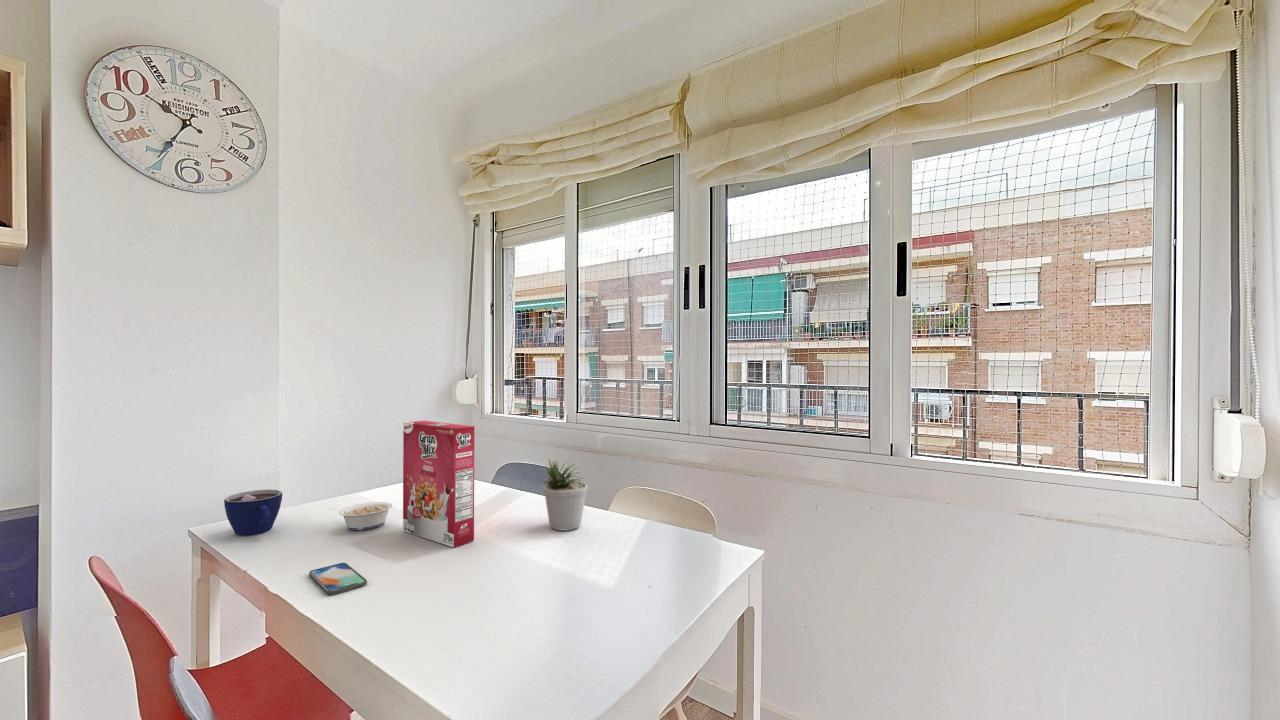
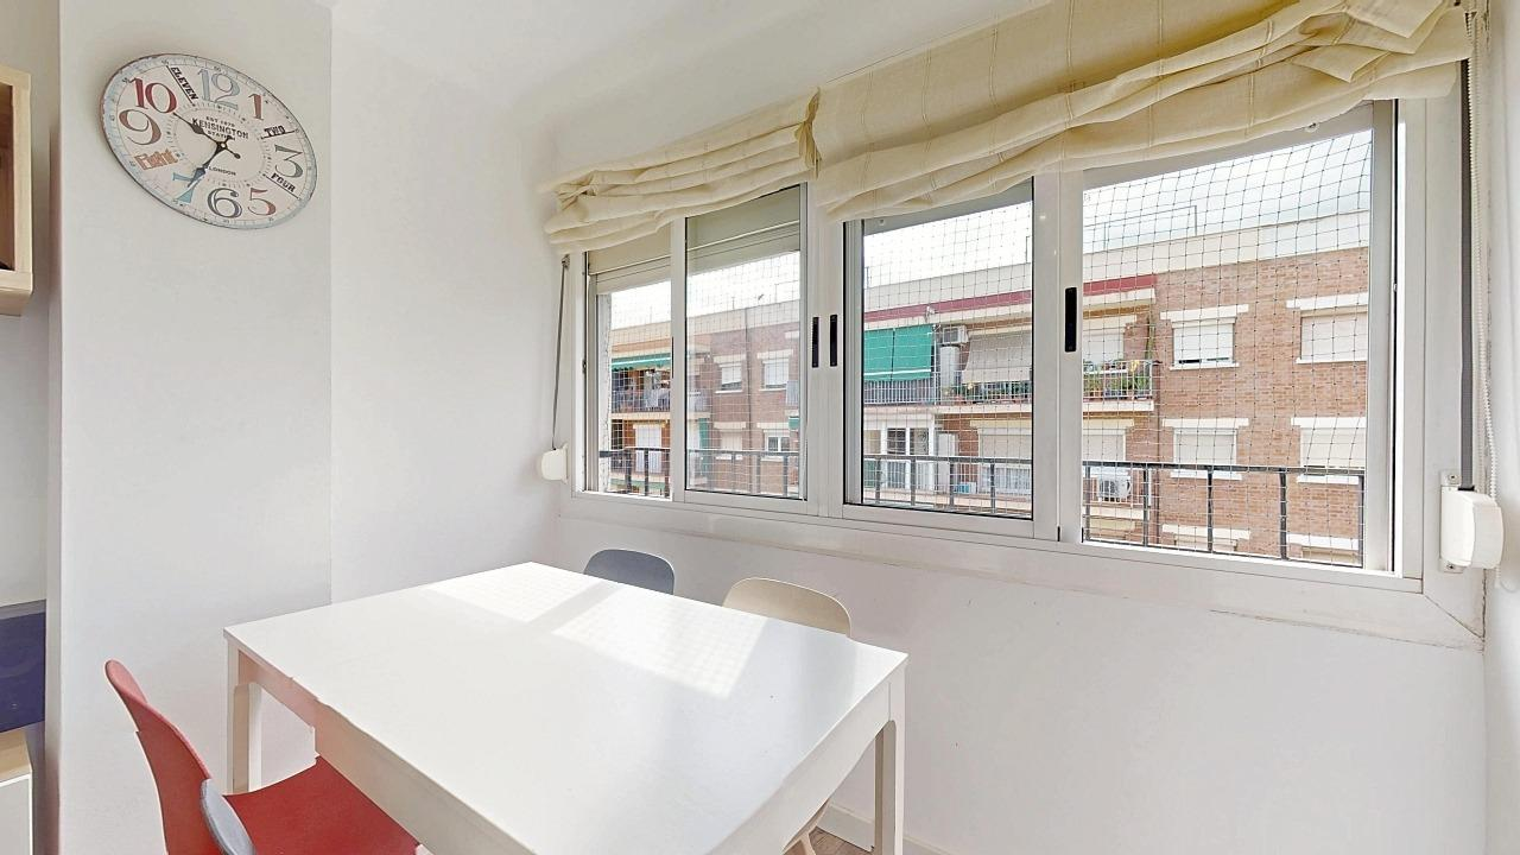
- cereal box [402,420,475,548]
- potted plant [537,456,588,531]
- smartphone [308,562,368,595]
- legume [327,501,394,531]
- cup [223,488,283,537]
